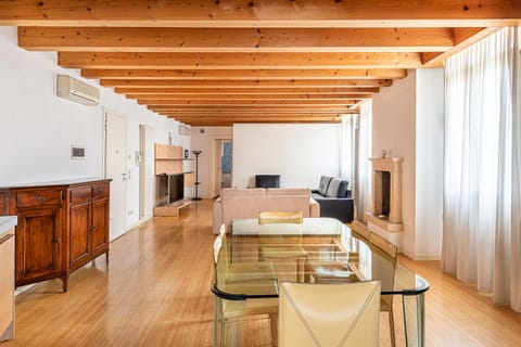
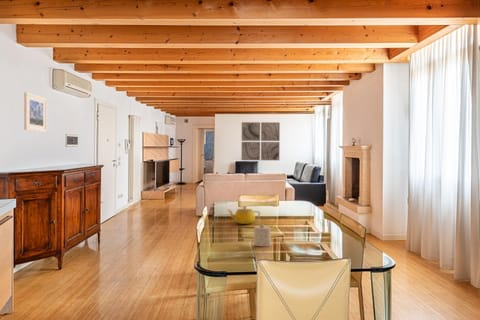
+ candle [253,223,272,247]
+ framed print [23,91,48,133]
+ teapot [227,205,261,225]
+ wall art [241,121,281,161]
